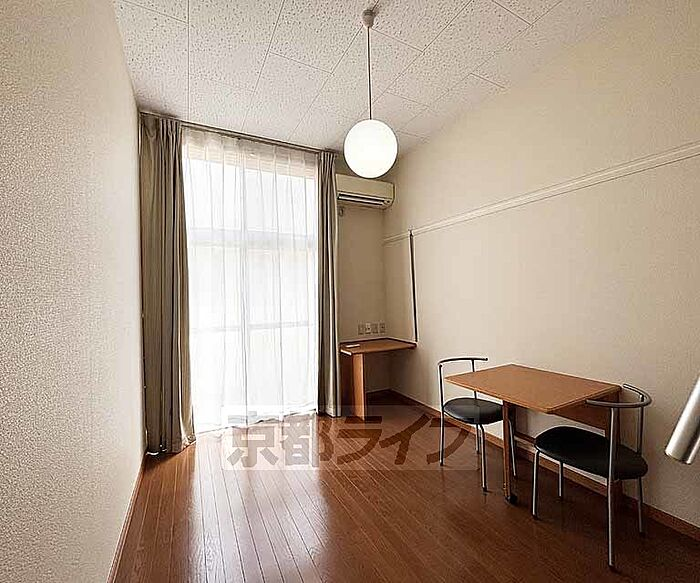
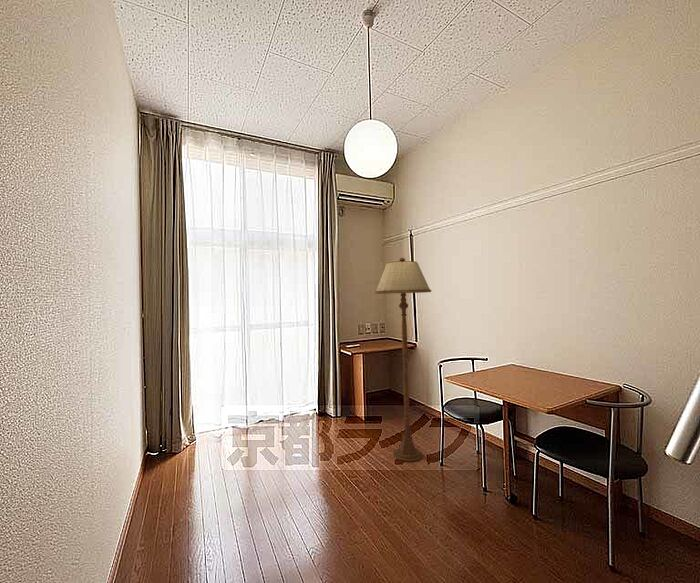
+ floor lamp [374,257,432,462]
